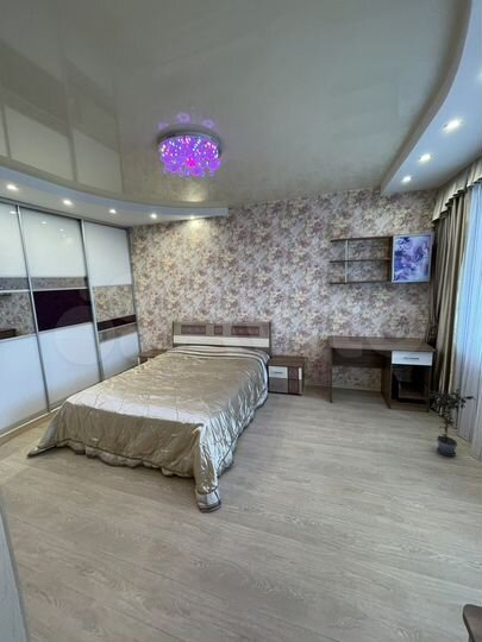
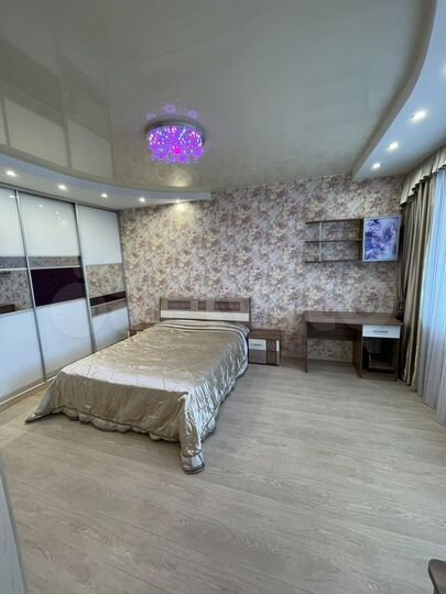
- potted plant [424,388,480,457]
